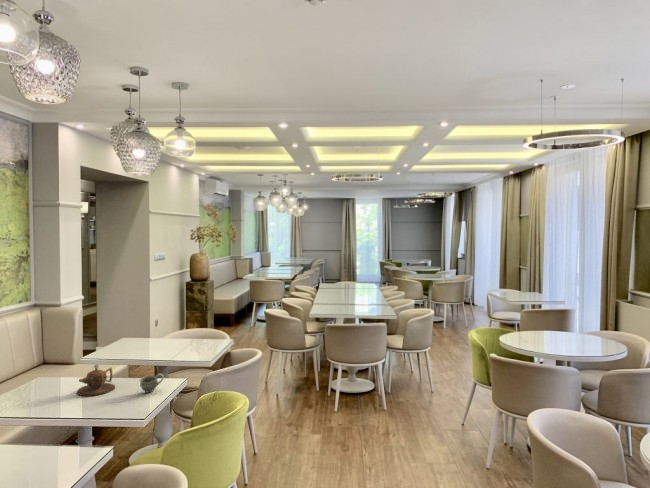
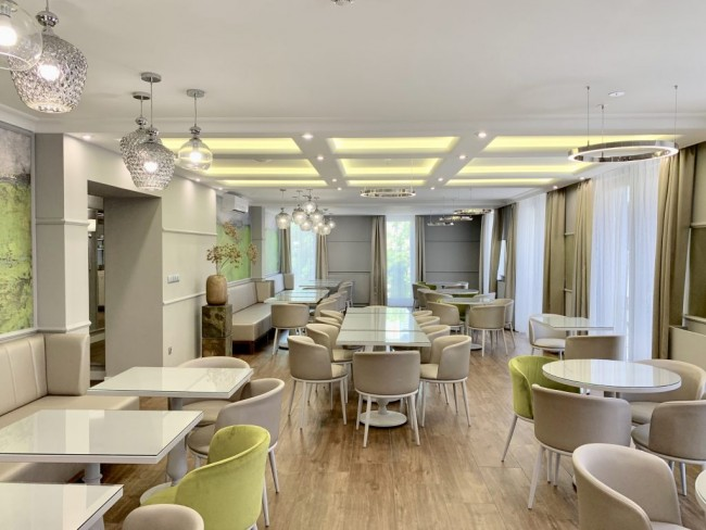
- cup [139,372,165,394]
- teapot [76,364,116,397]
